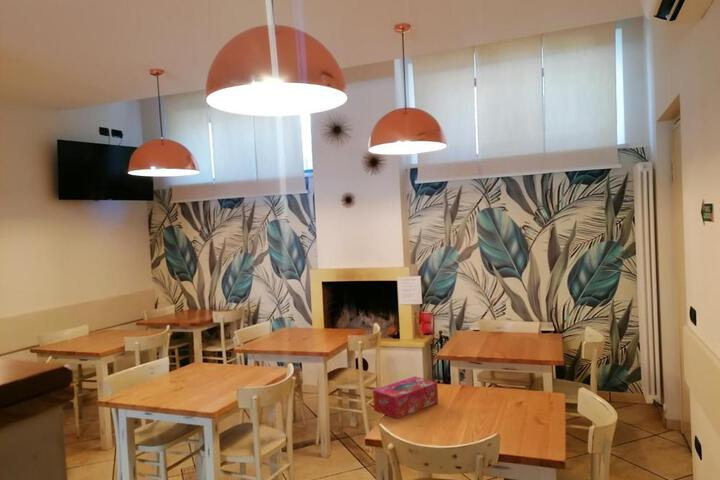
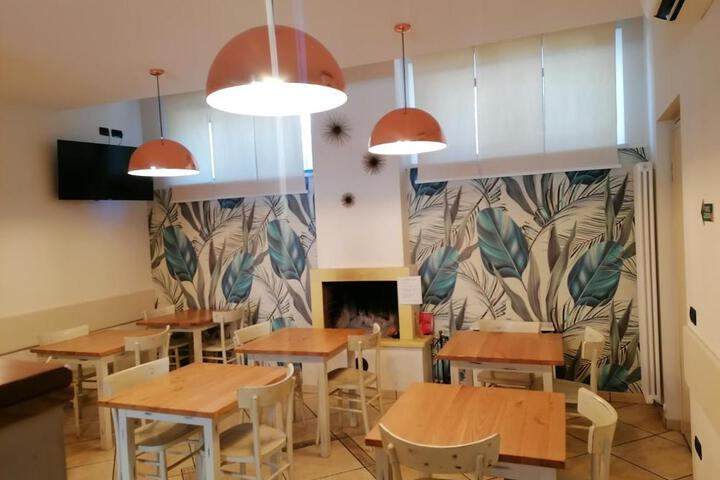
- tissue box [372,375,439,420]
